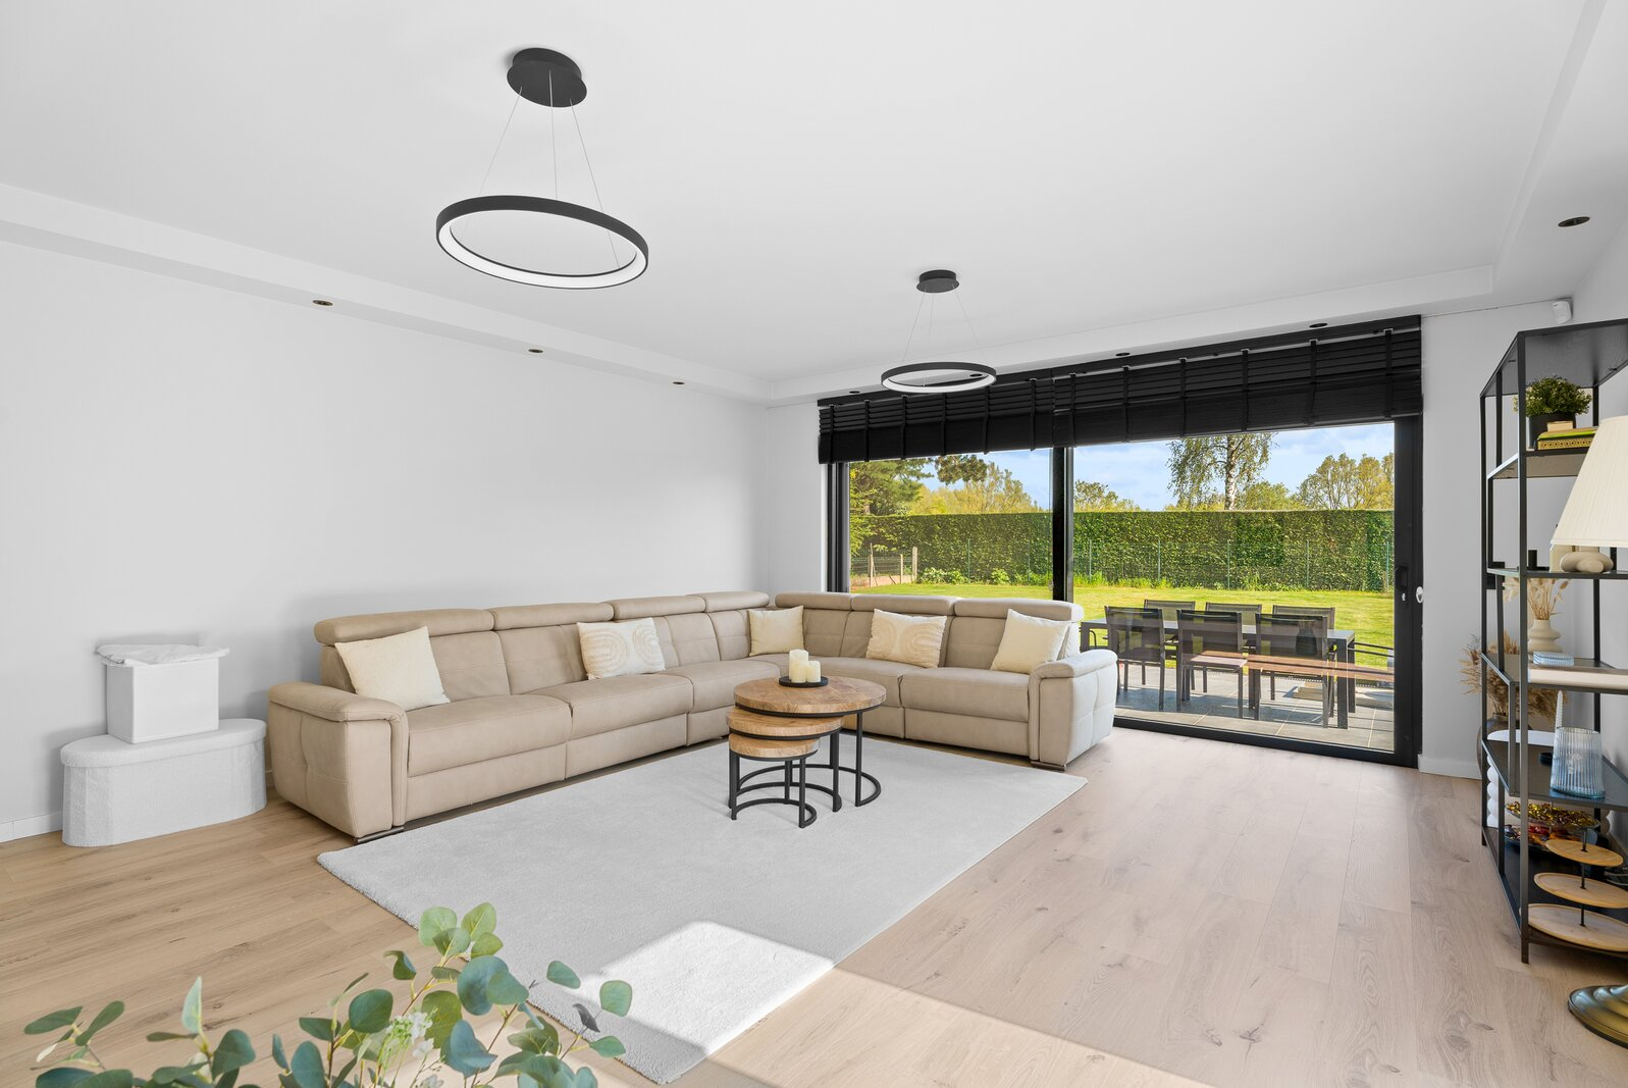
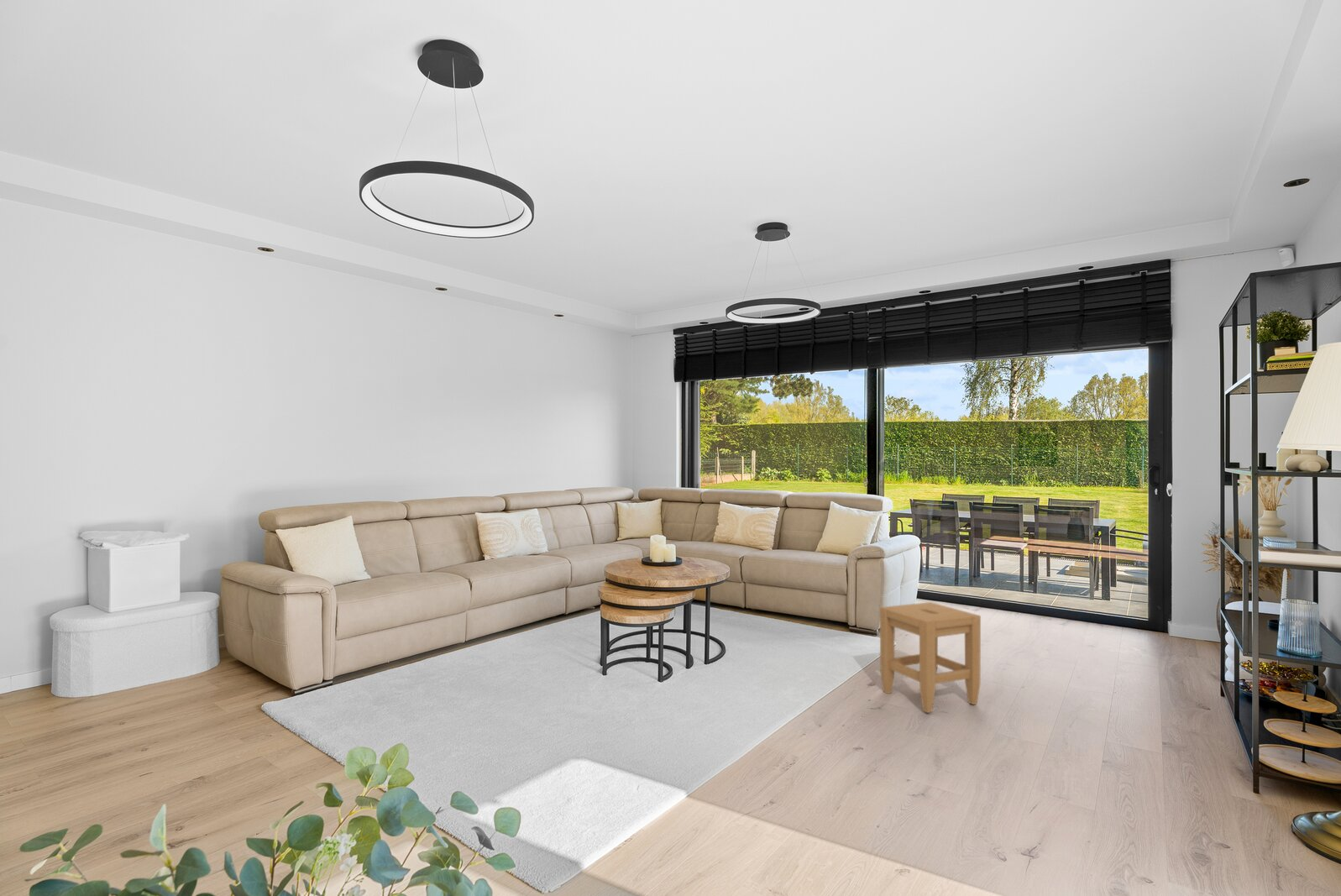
+ stool [879,601,982,714]
